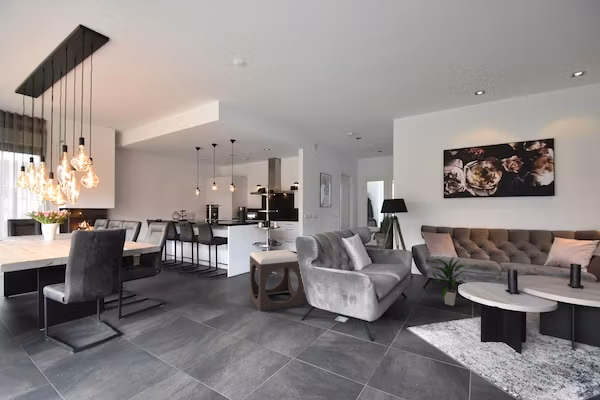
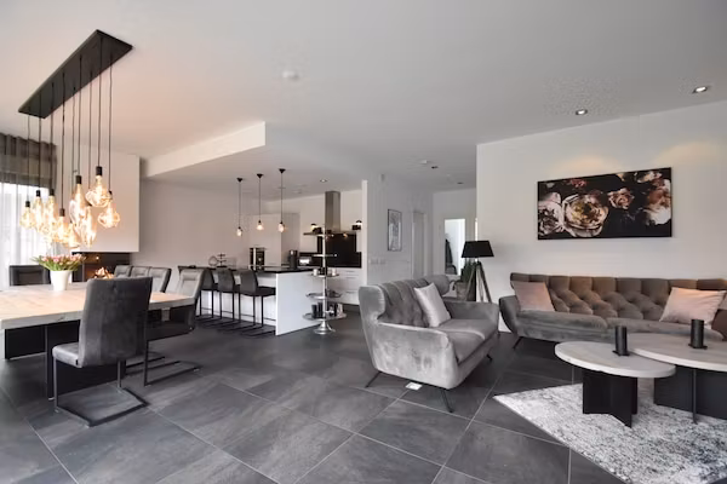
- footstool [249,249,305,312]
- indoor plant [431,256,467,307]
